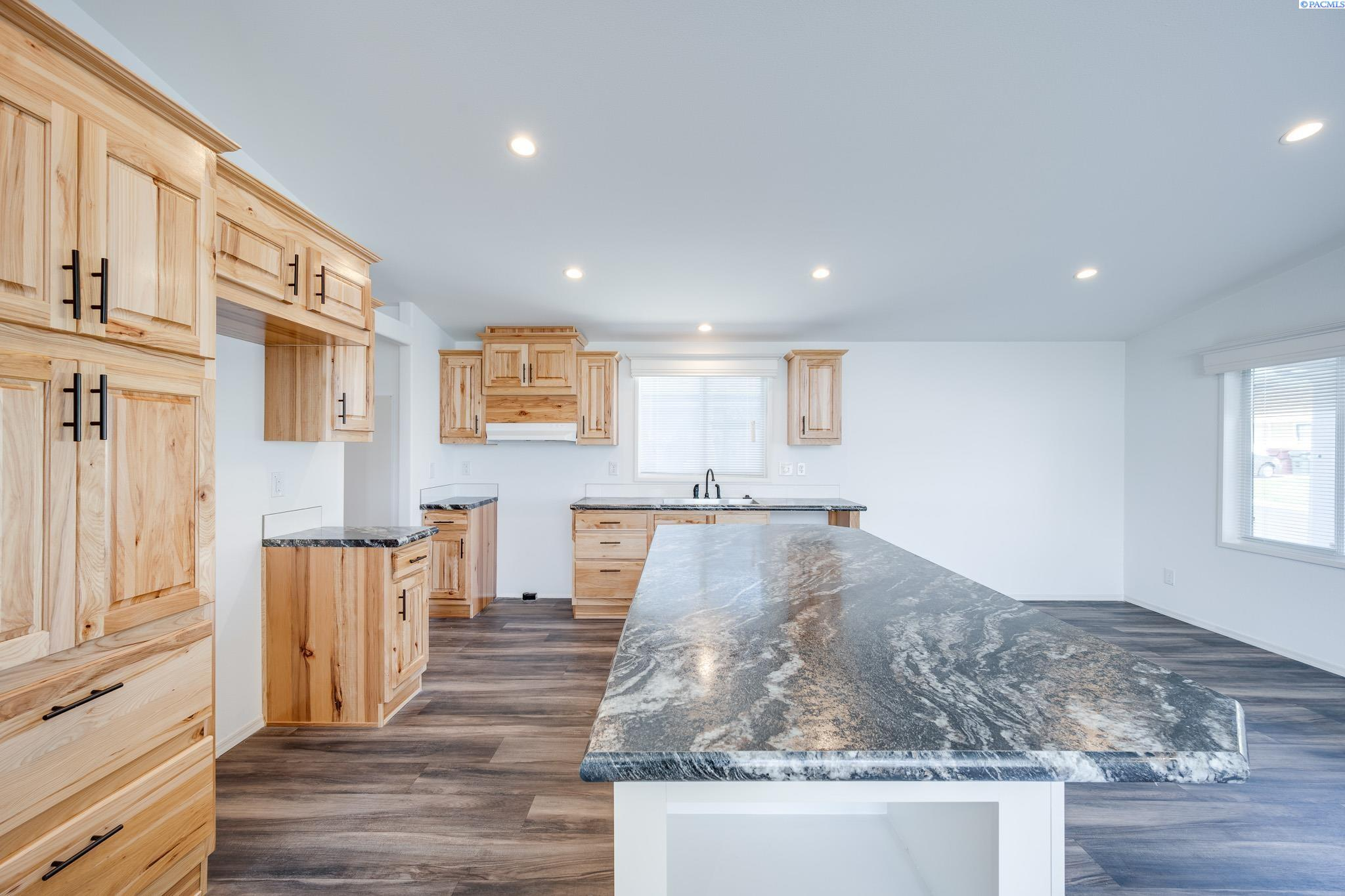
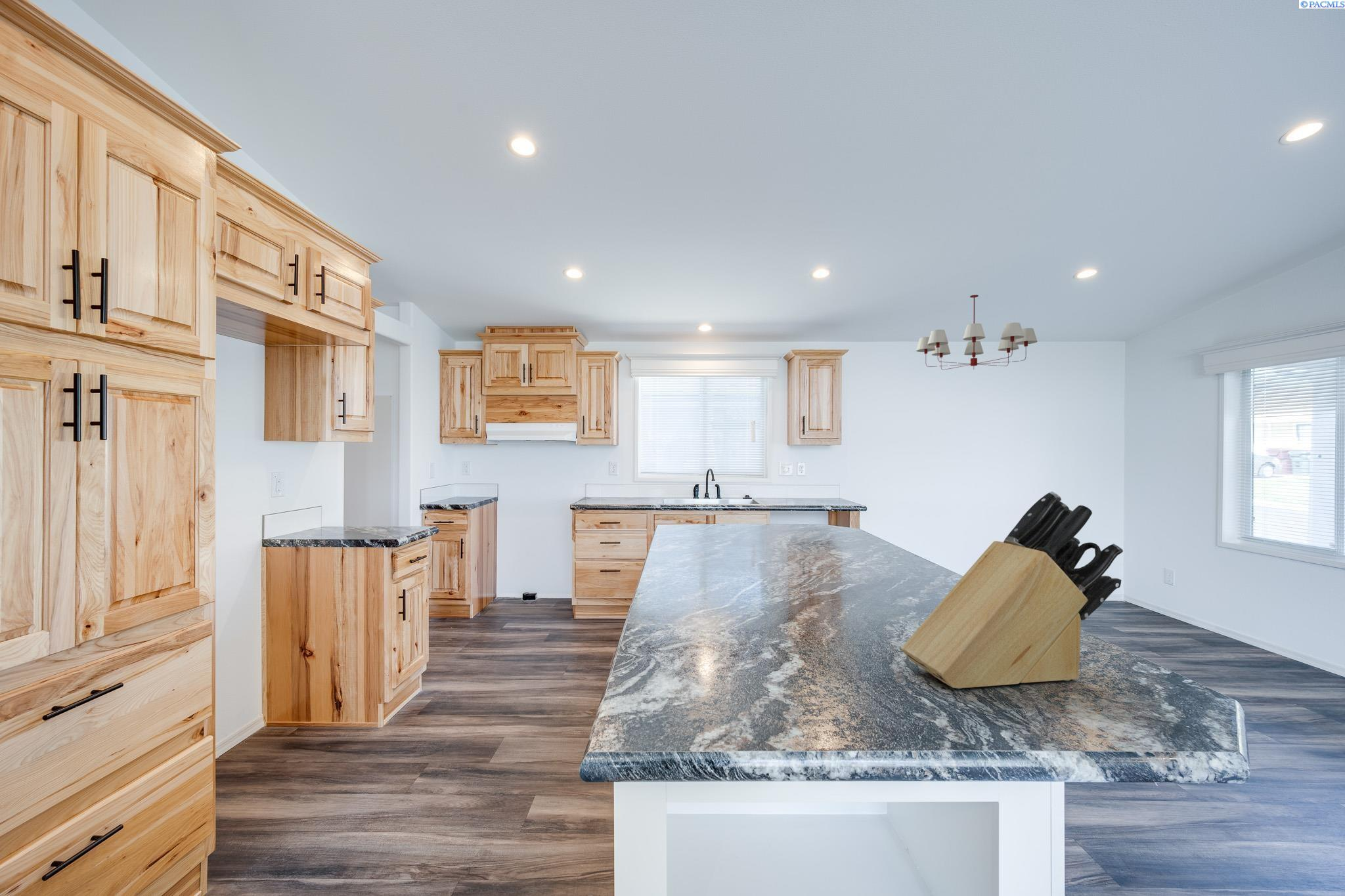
+ knife block [900,491,1124,689]
+ chandelier [915,294,1038,371]
